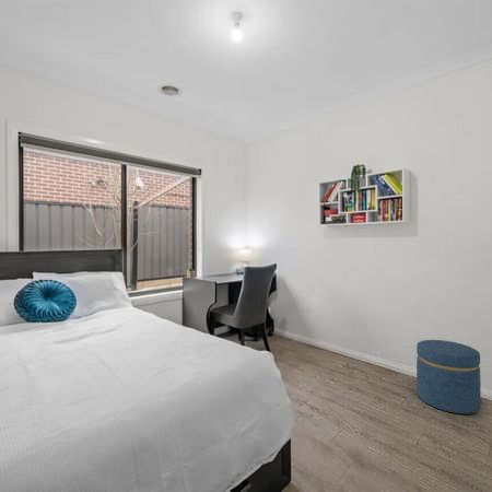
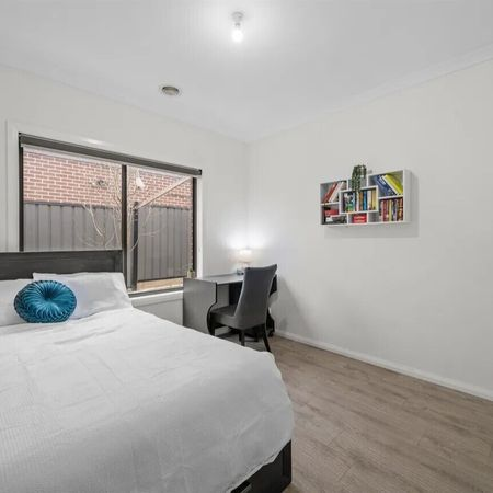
- ottoman [415,339,482,415]
